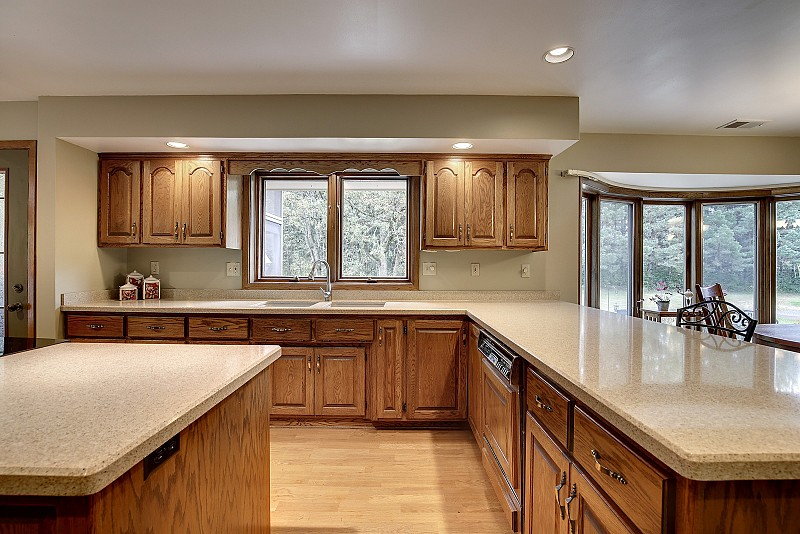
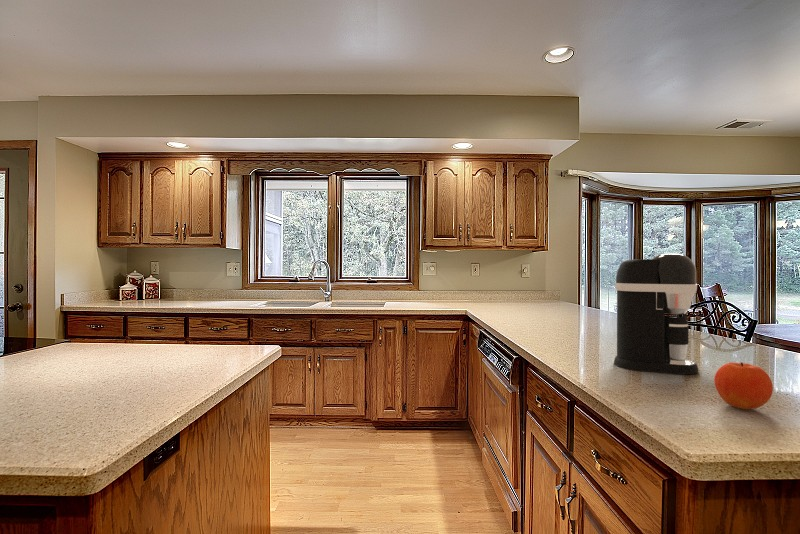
+ fruit [713,361,774,410]
+ coffee maker [613,252,699,375]
